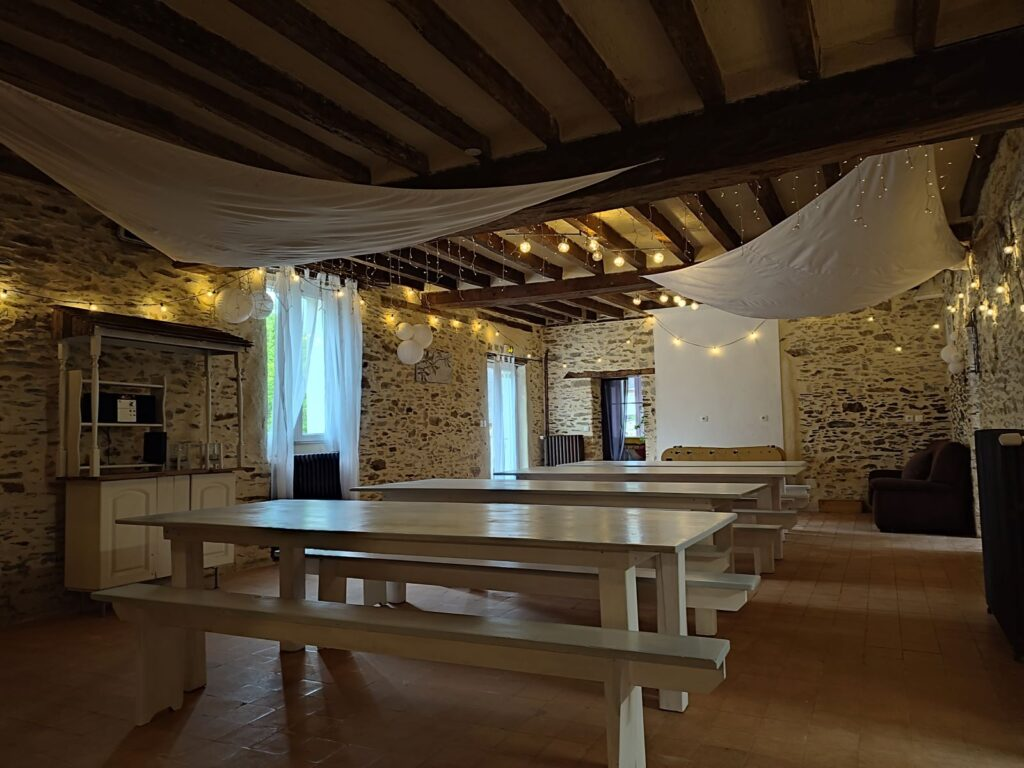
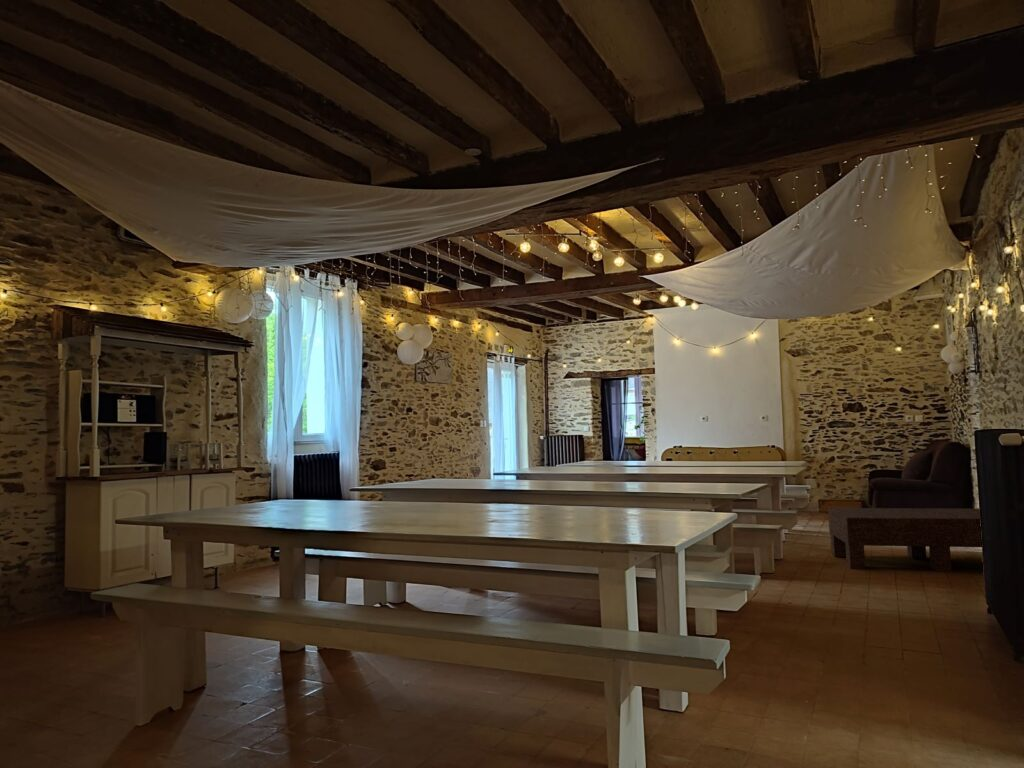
+ coffee table [827,507,983,572]
